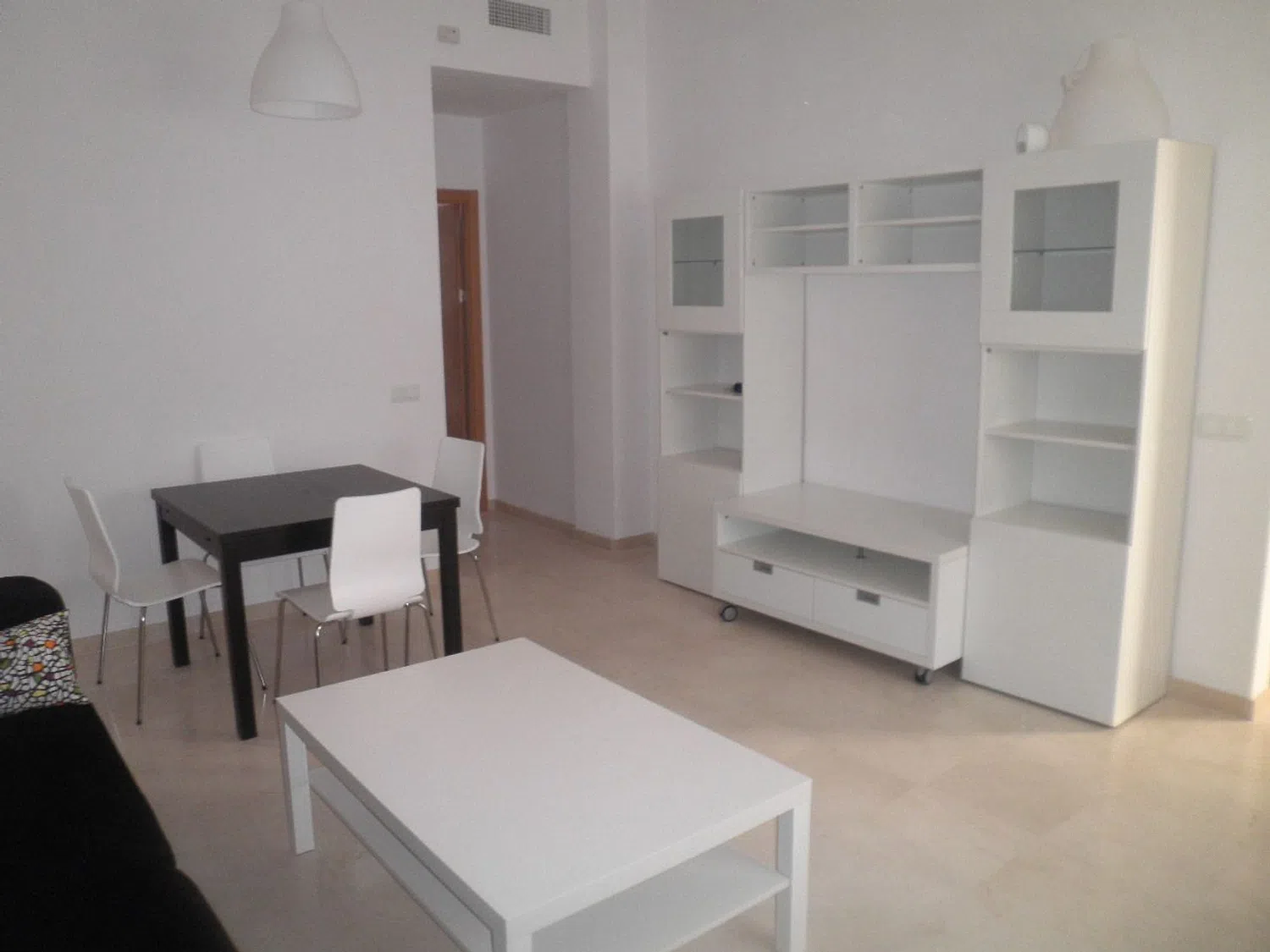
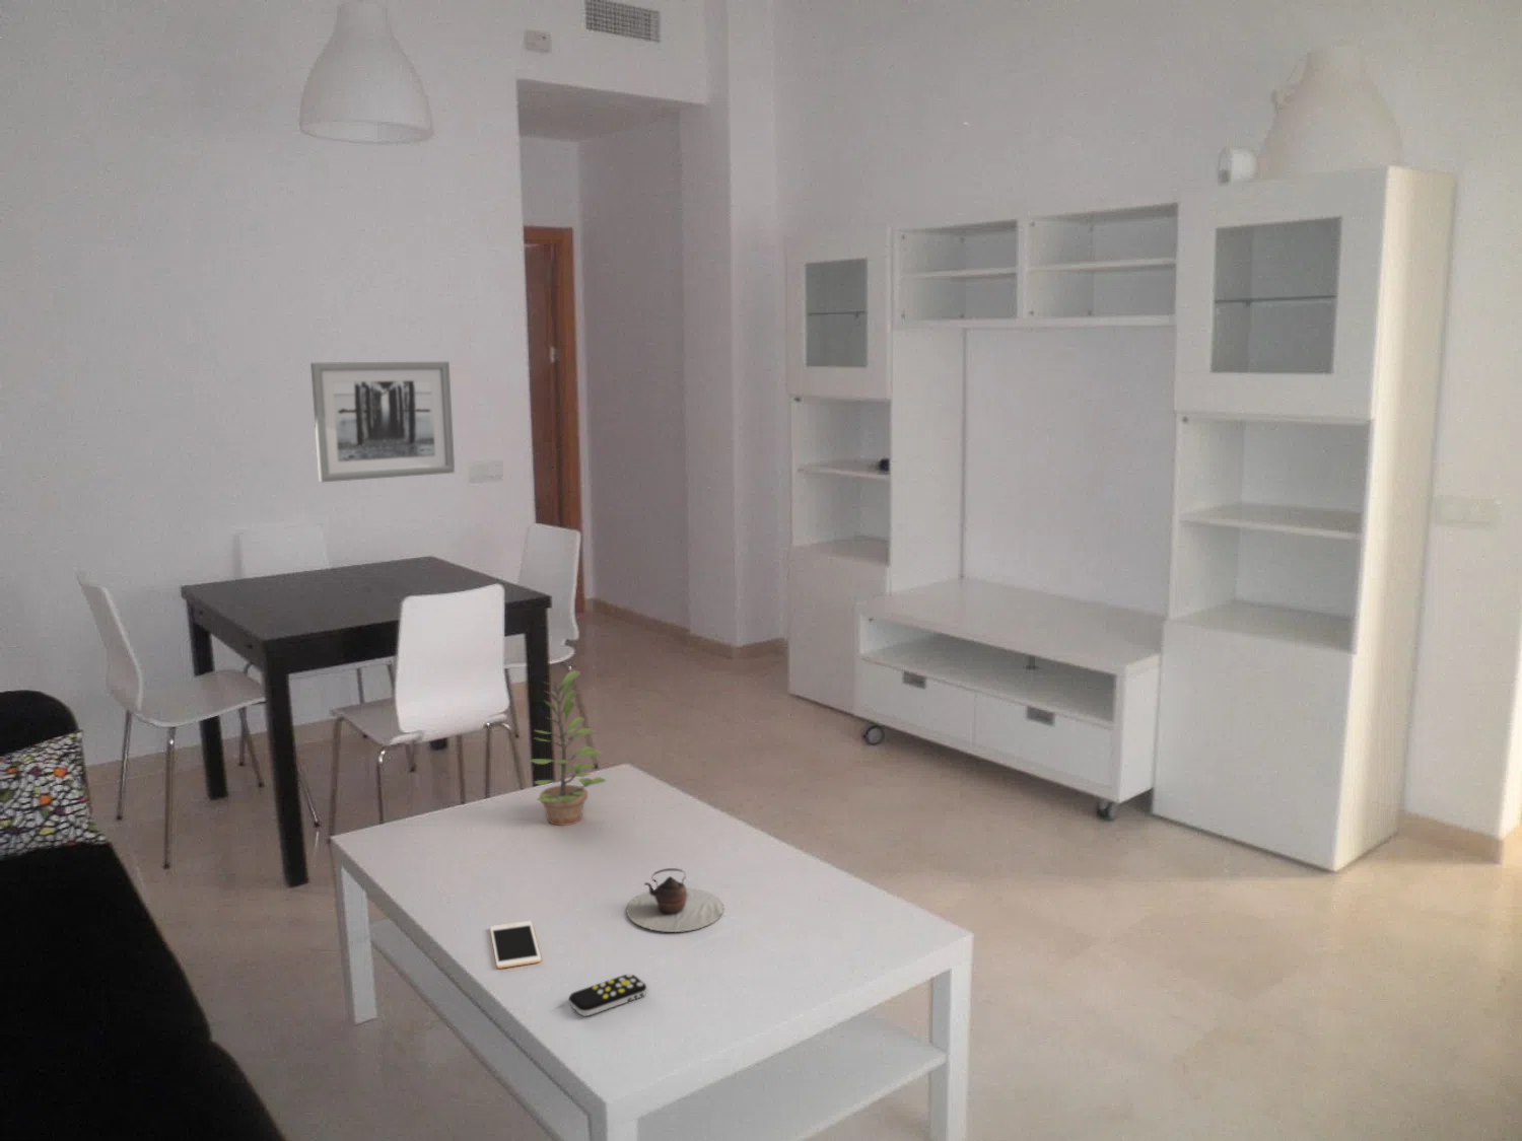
+ cell phone [489,920,542,970]
+ wall art [309,361,455,483]
+ teapot [626,868,725,934]
+ plant [530,670,608,827]
+ remote control [568,973,647,1018]
